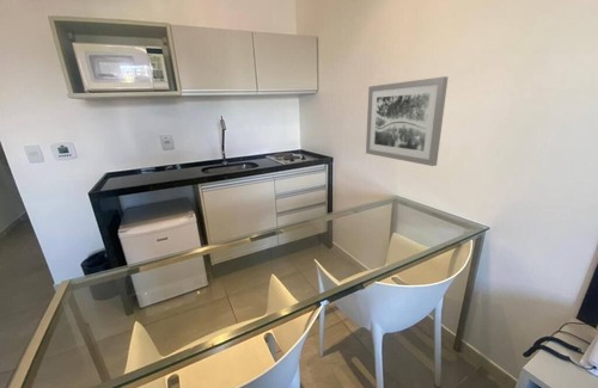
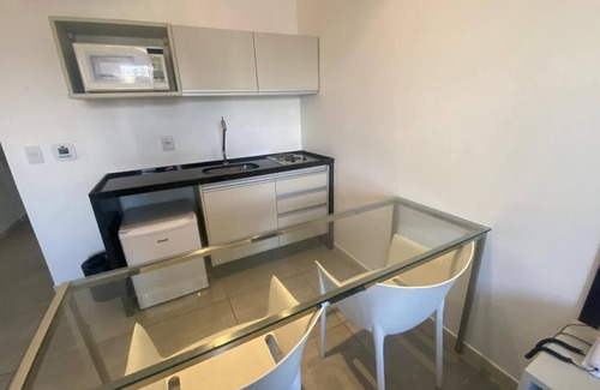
- wall art [365,75,450,167]
